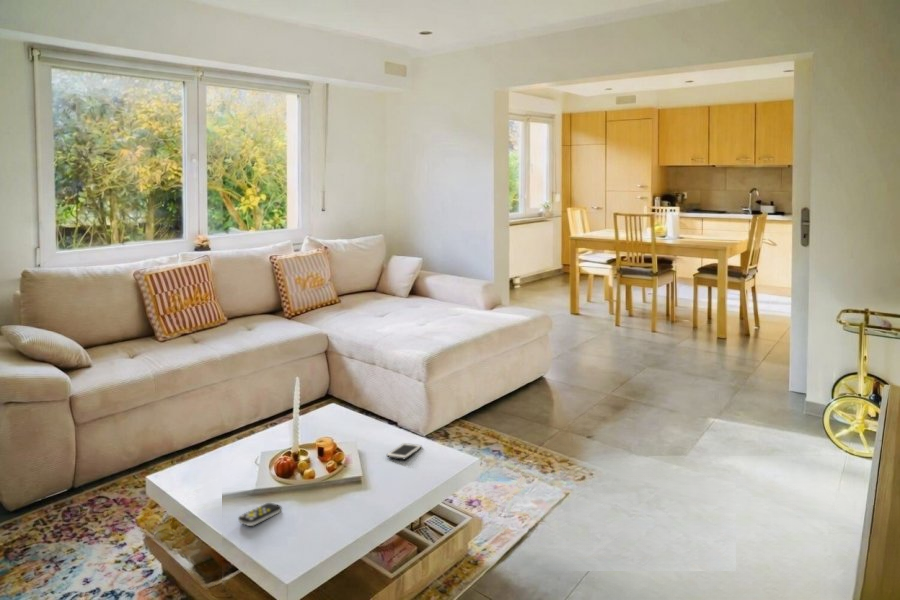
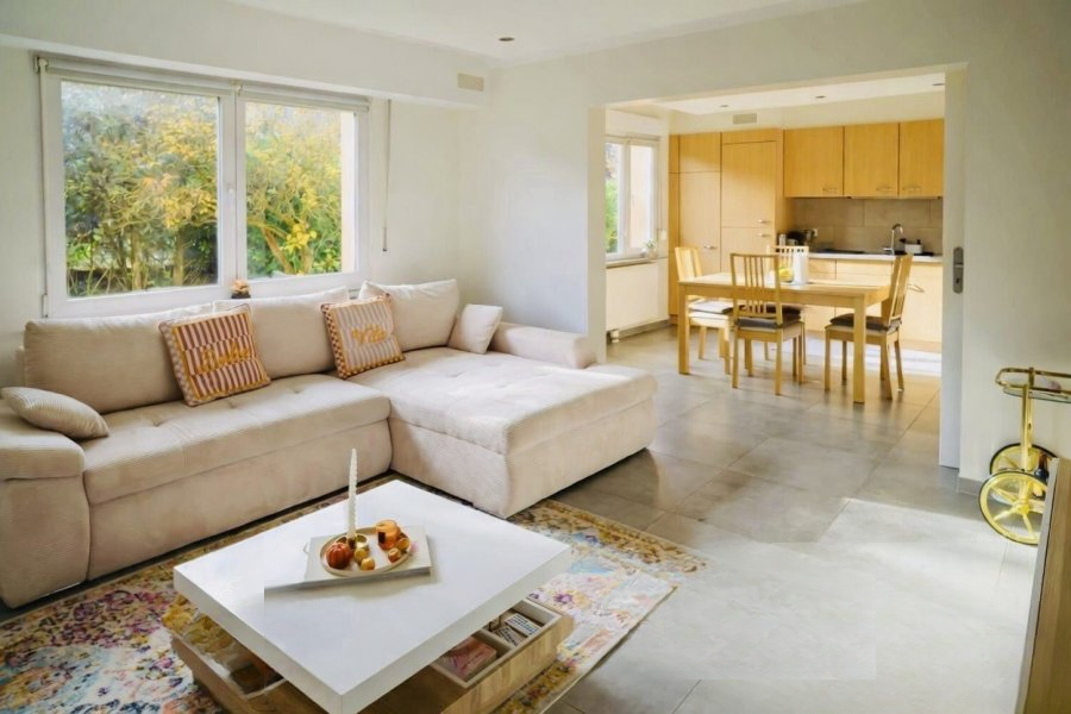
- cell phone [386,442,423,460]
- remote control [237,502,283,527]
